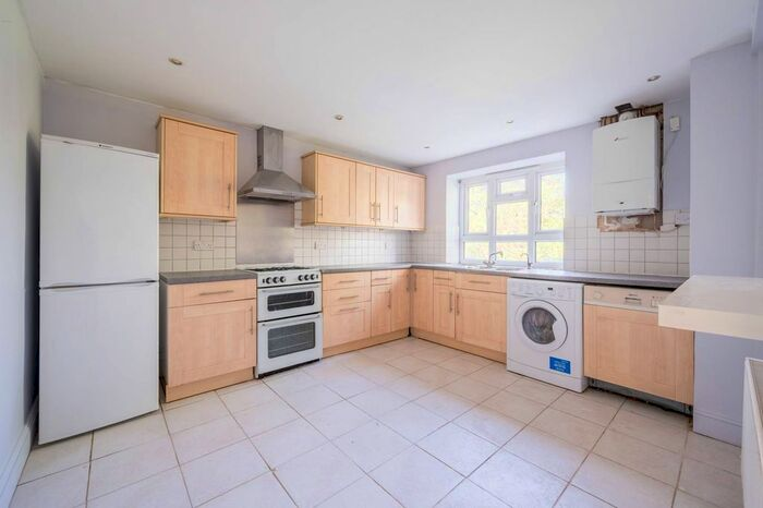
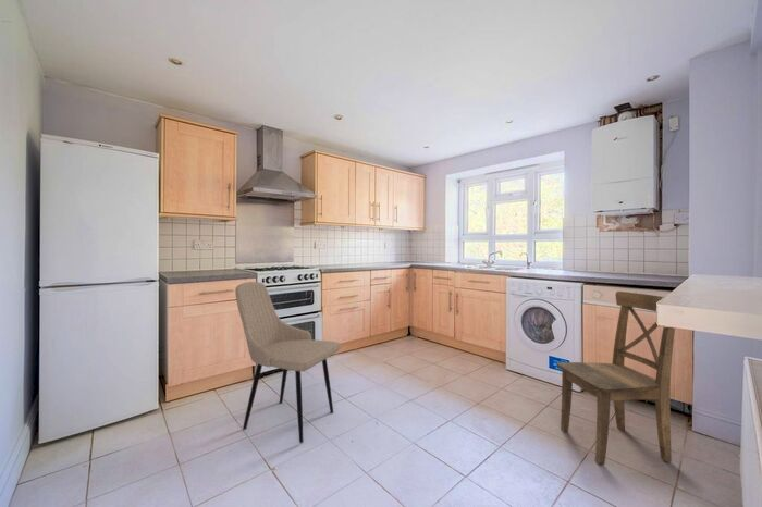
+ dining chair [234,281,342,444]
+ dining chair [556,290,676,466]
